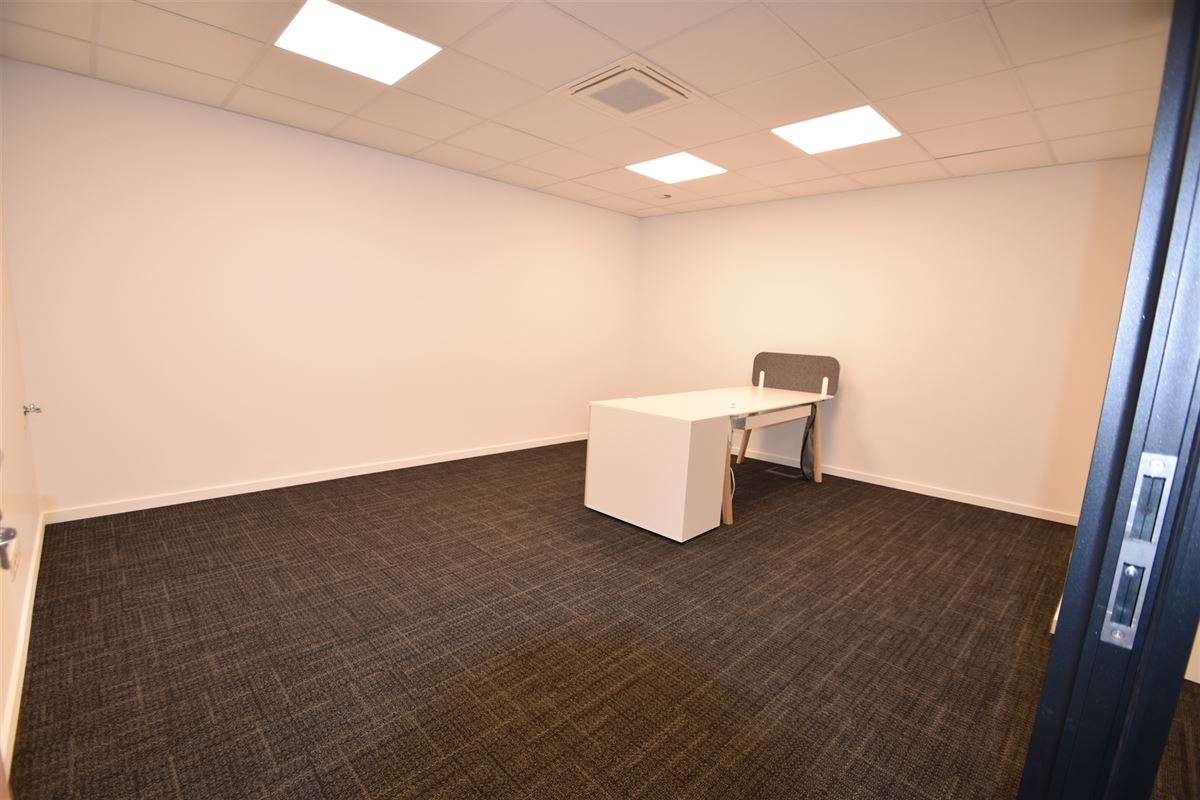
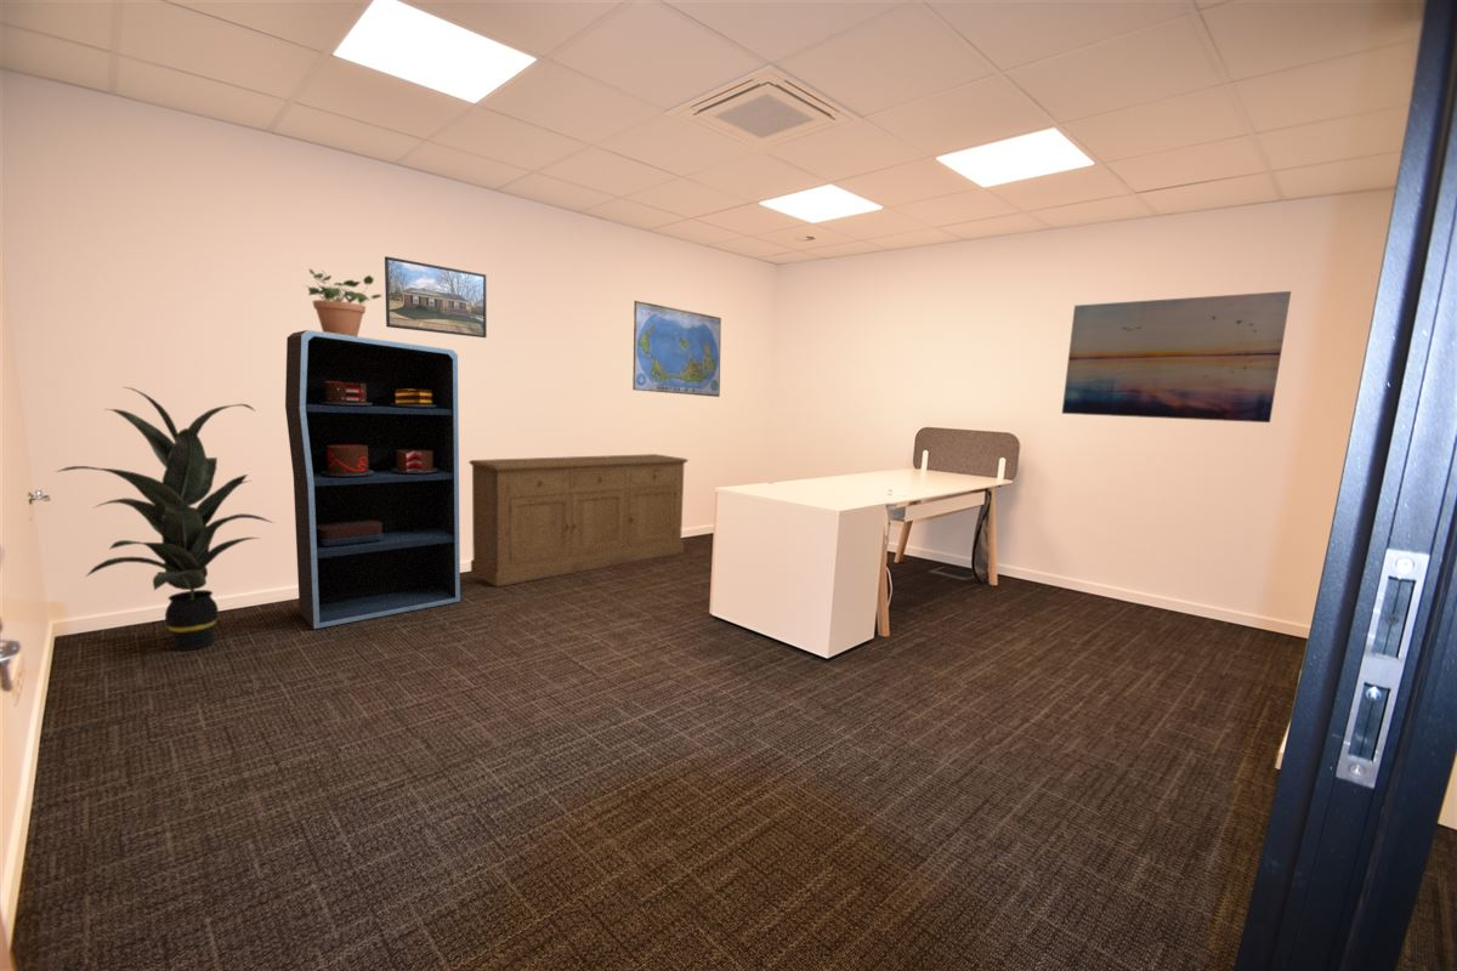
+ sideboard [467,453,690,587]
+ potted plant [304,267,385,337]
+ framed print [384,255,488,339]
+ world map [631,300,722,398]
+ wall art [1061,290,1292,424]
+ bookshelf [284,329,461,630]
+ indoor plant [55,386,274,652]
